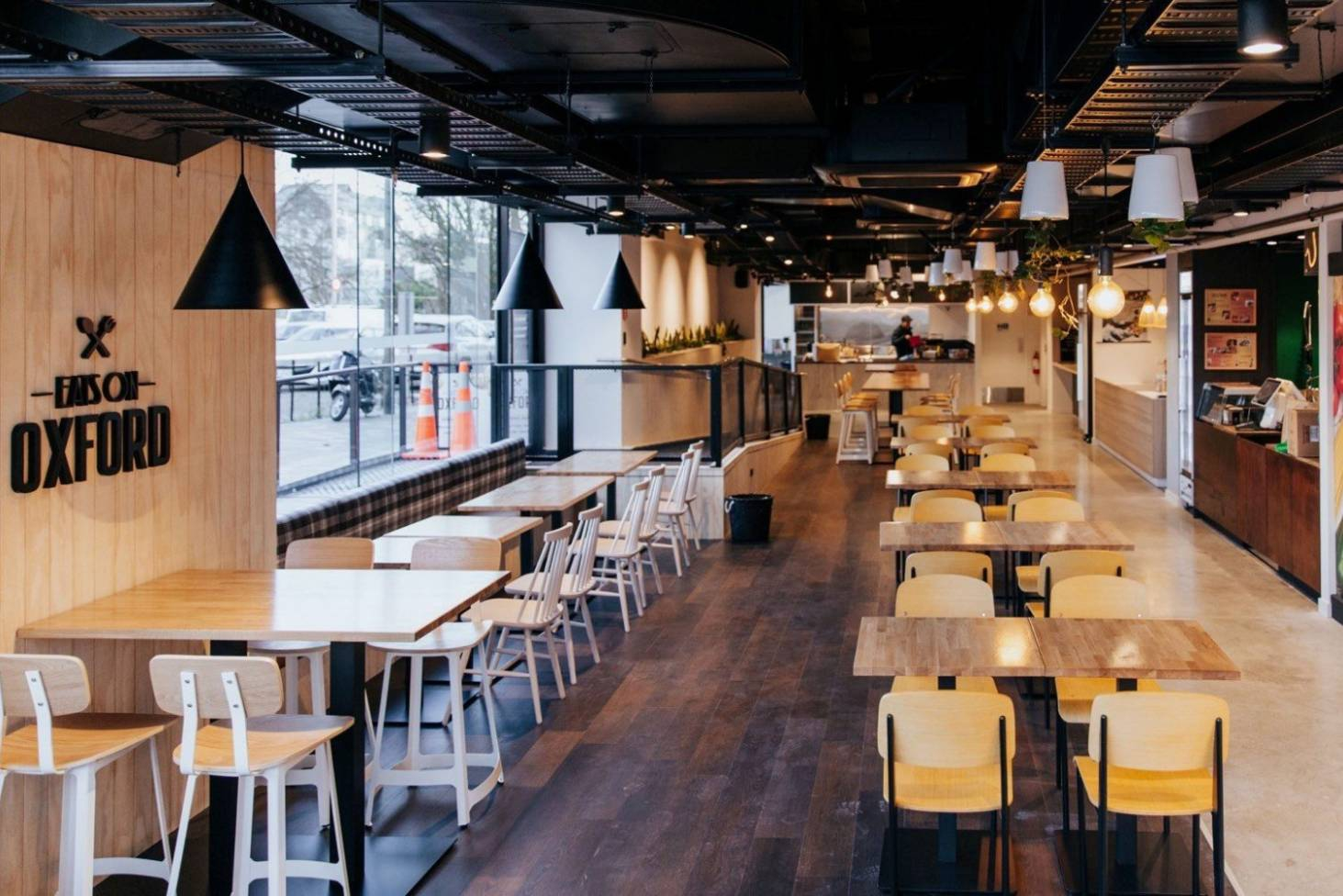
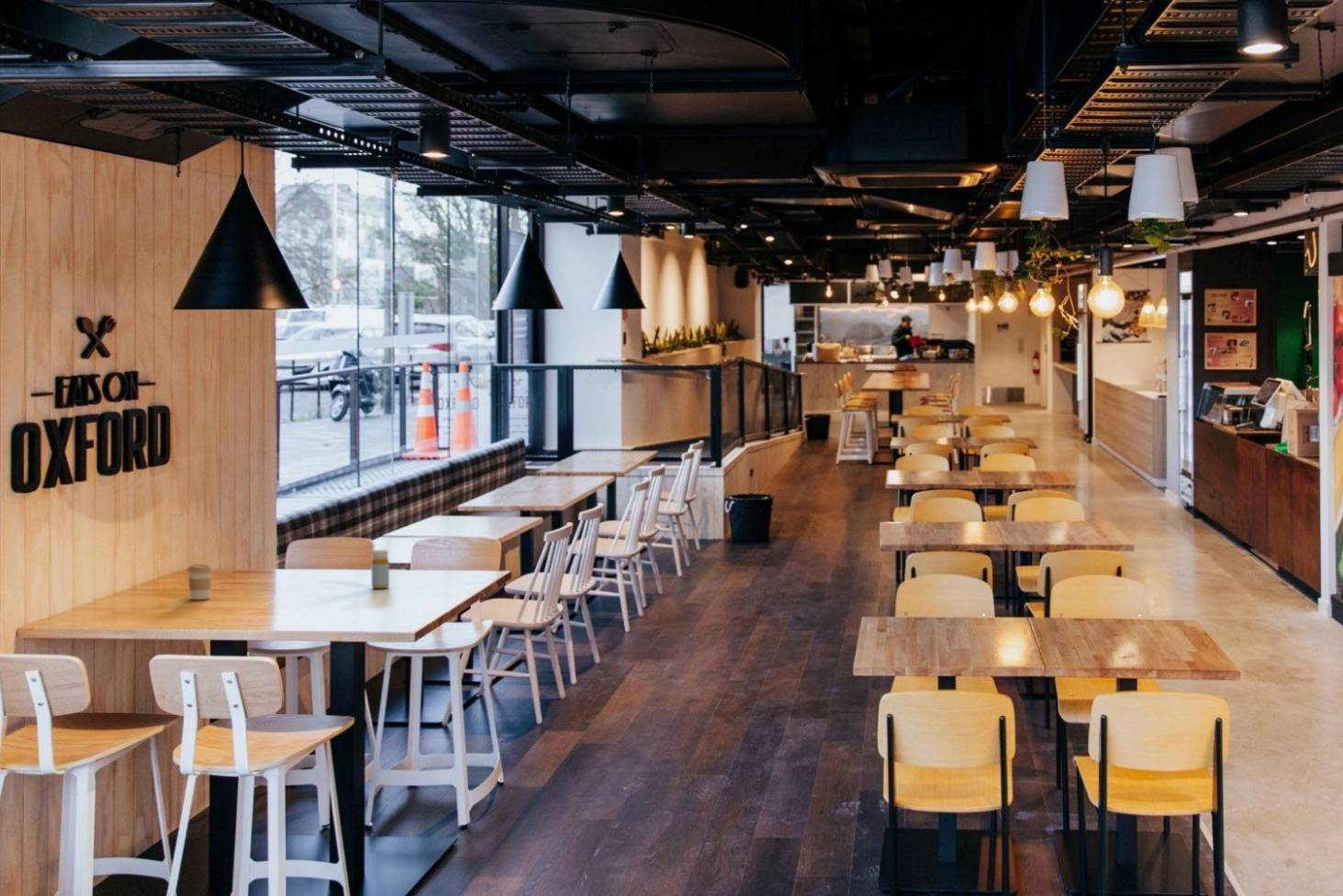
+ bottle [370,549,390,589]
+ coffee cup [186,564,214,600]
